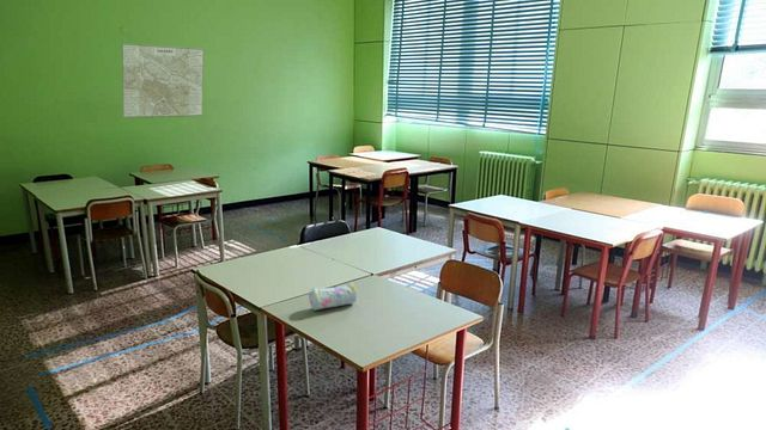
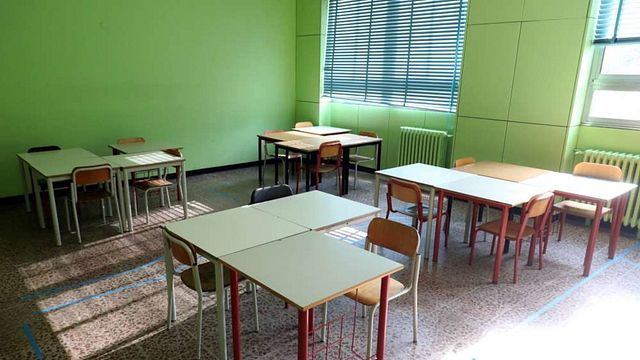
- map [122,43,205,119]
- pencil case [308,281,358,312]
